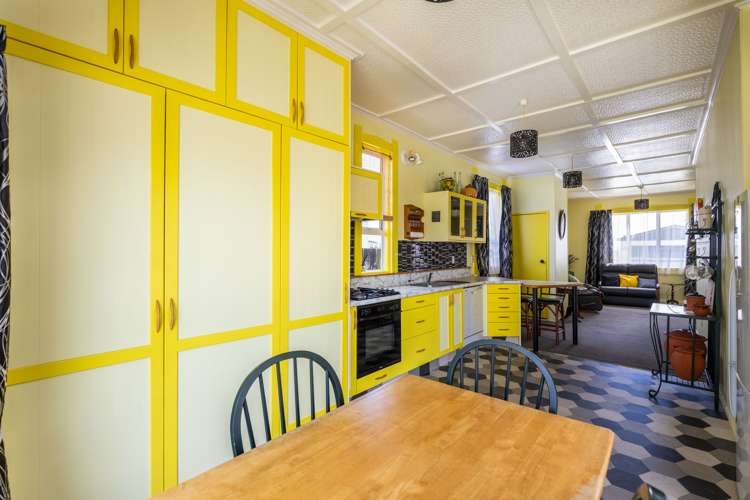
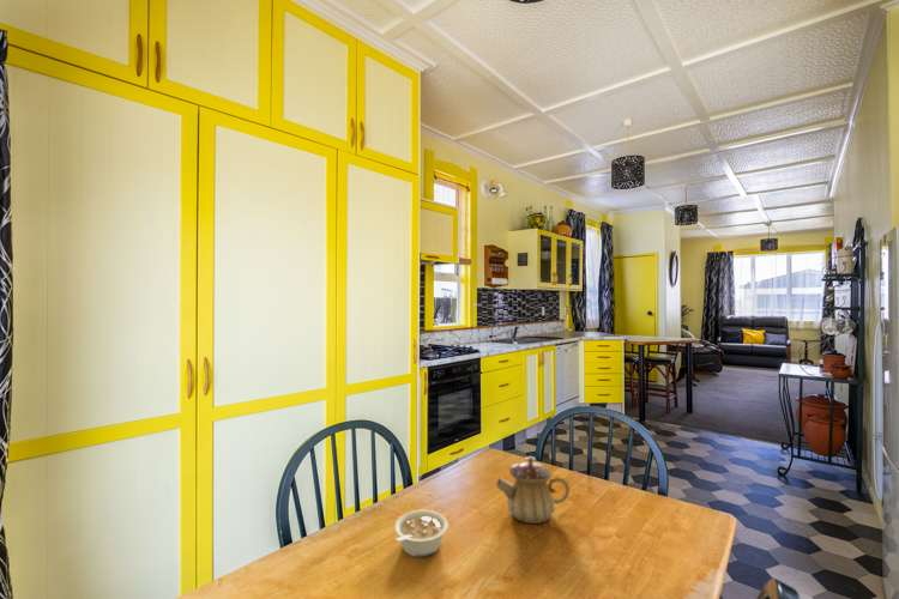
+ teapot [496,455,571,525]
+ legume [393,509,450,558]
